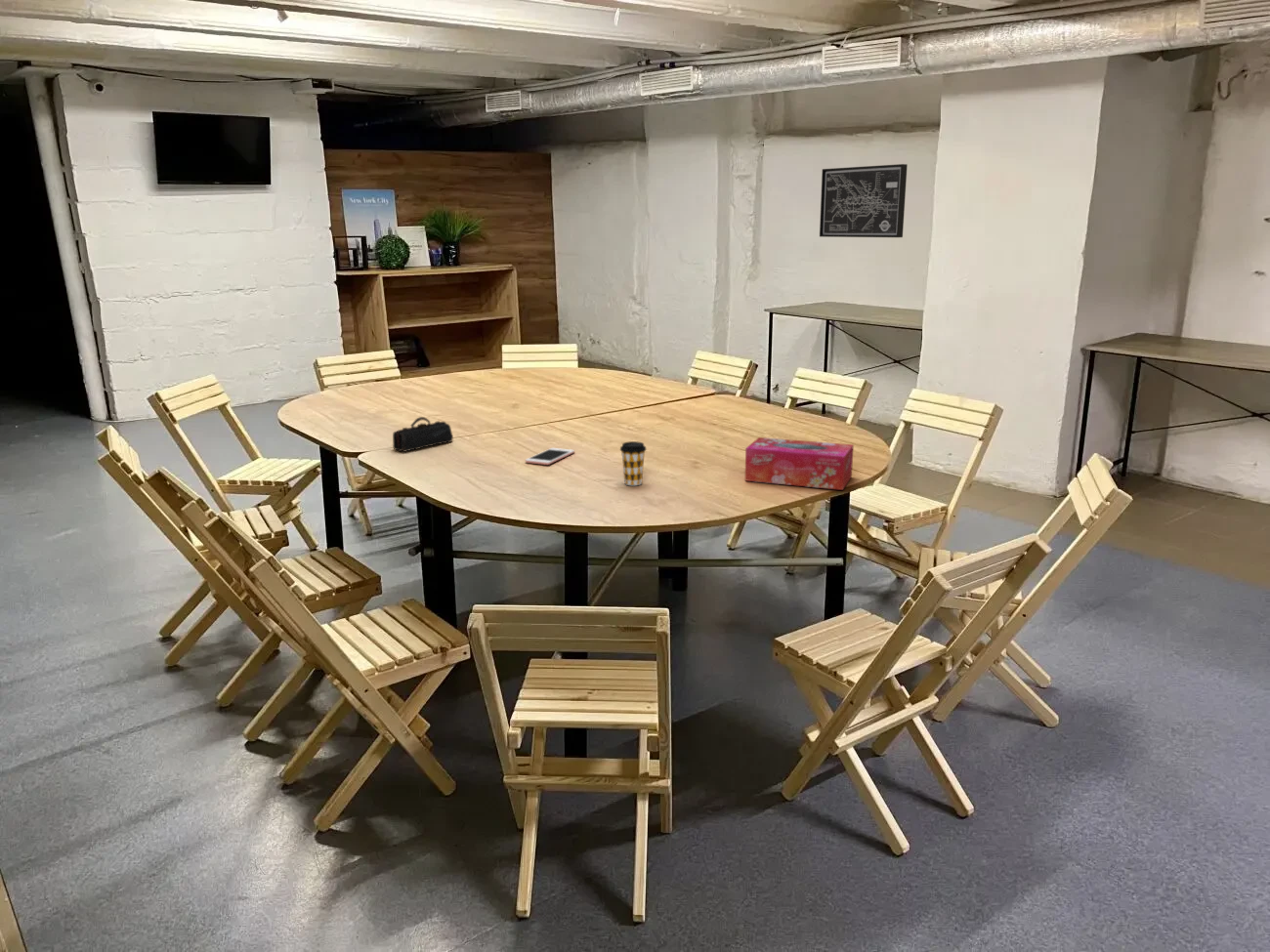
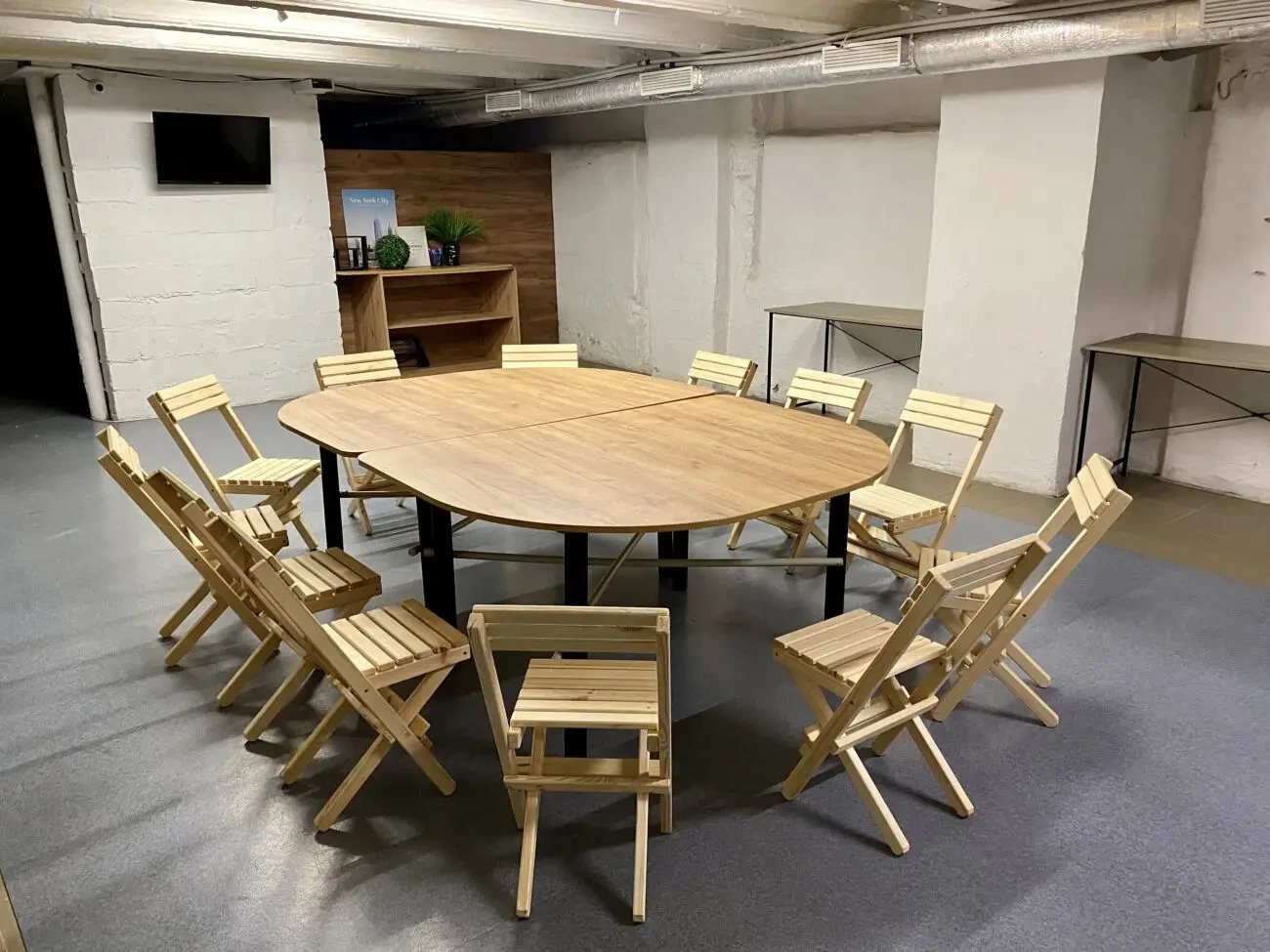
- coffee cup [619,440,648,486]
- tissue box [744,436,855,491]
- cell phone [525,447,575,466]
- wall art [819,163,909,238]
- pencil case [392,416,454,453]
